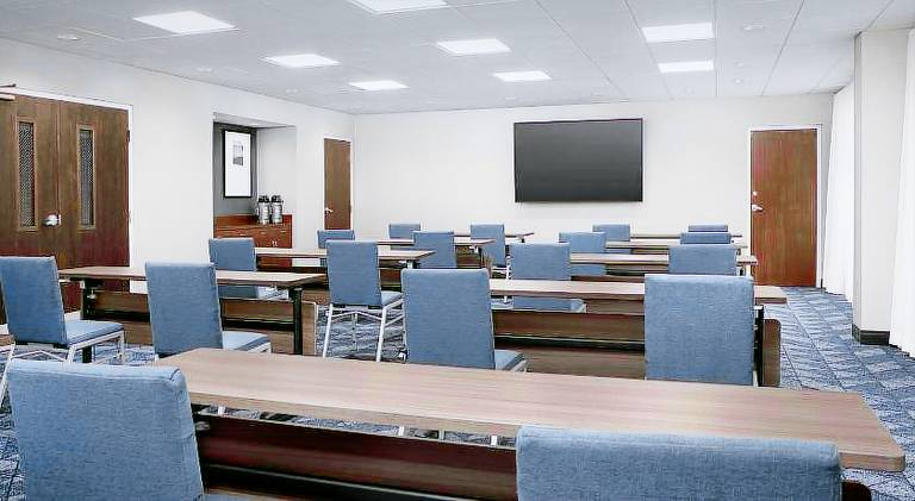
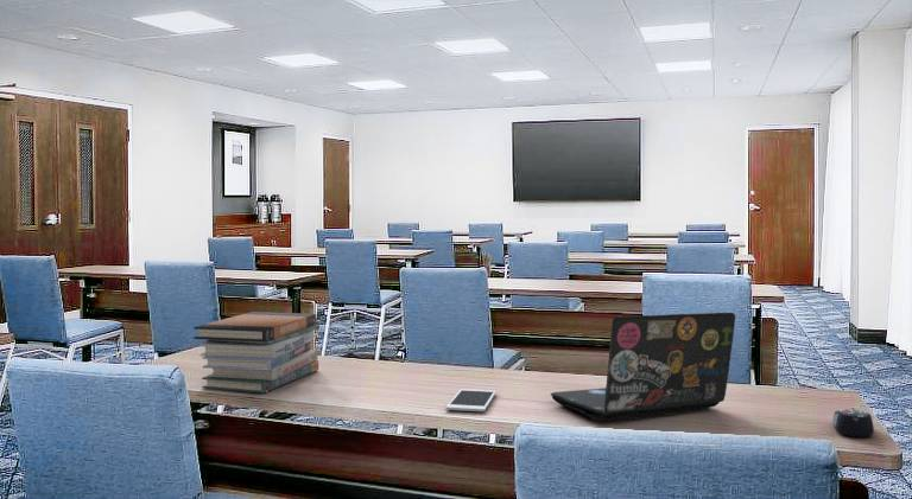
+ laptop [550,312,736,422]
+ computer mouse [831,407,875,439]
+ book stack [192,311,321,395]
+ cell phone [444,388,498,412]
